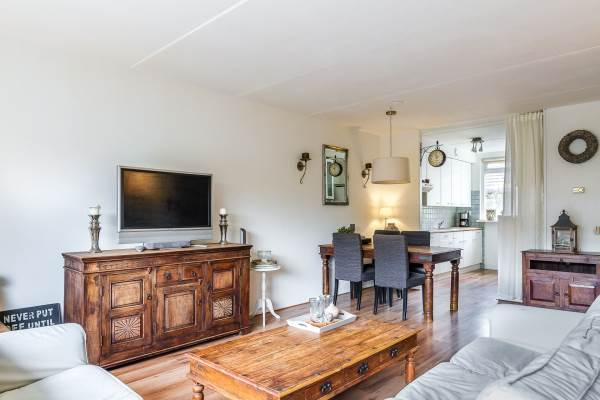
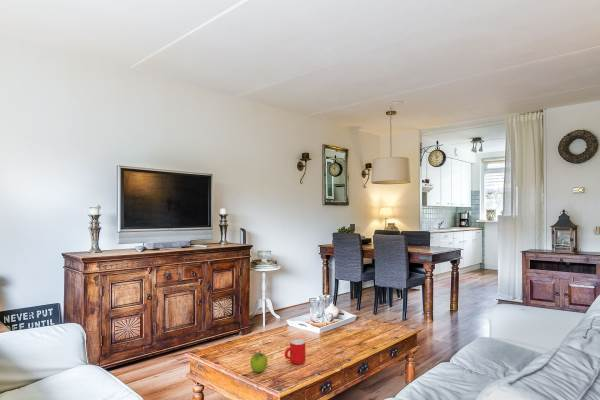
+ mug [284,339,306,365]
+ fruit [249,350,269,374]
